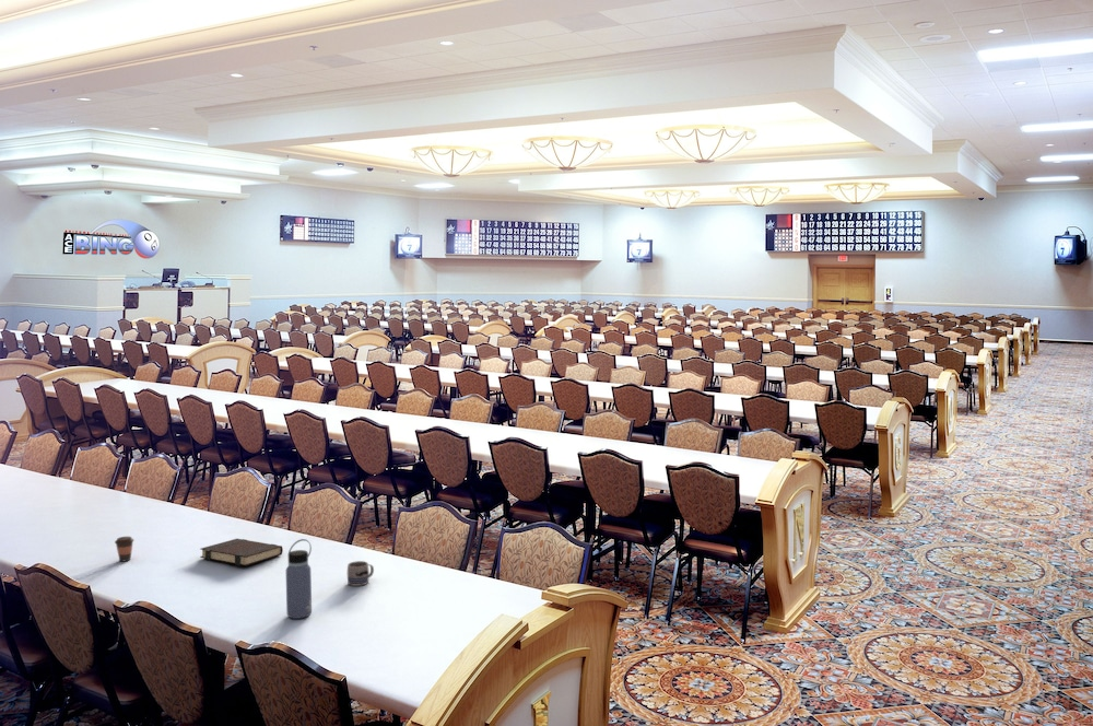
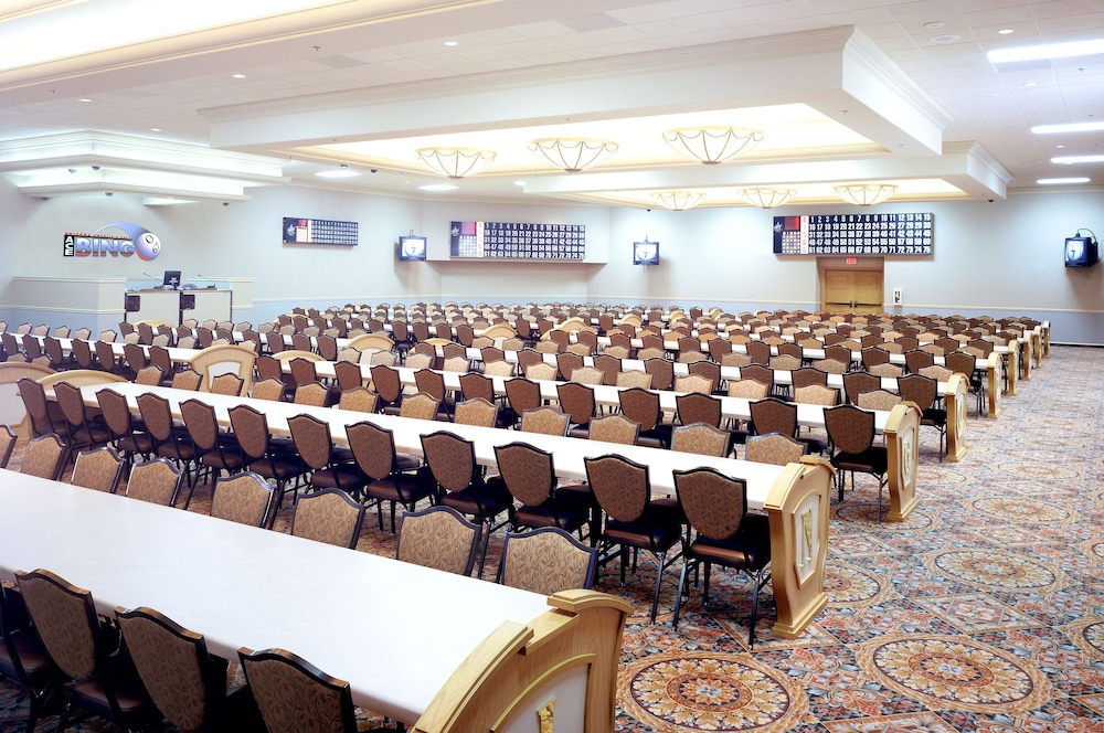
- coffee cup [114,536,136,563]
- mug [346,560,375,587]
- water bottle [285,538,313,620]
- book [199,538,284,567]
